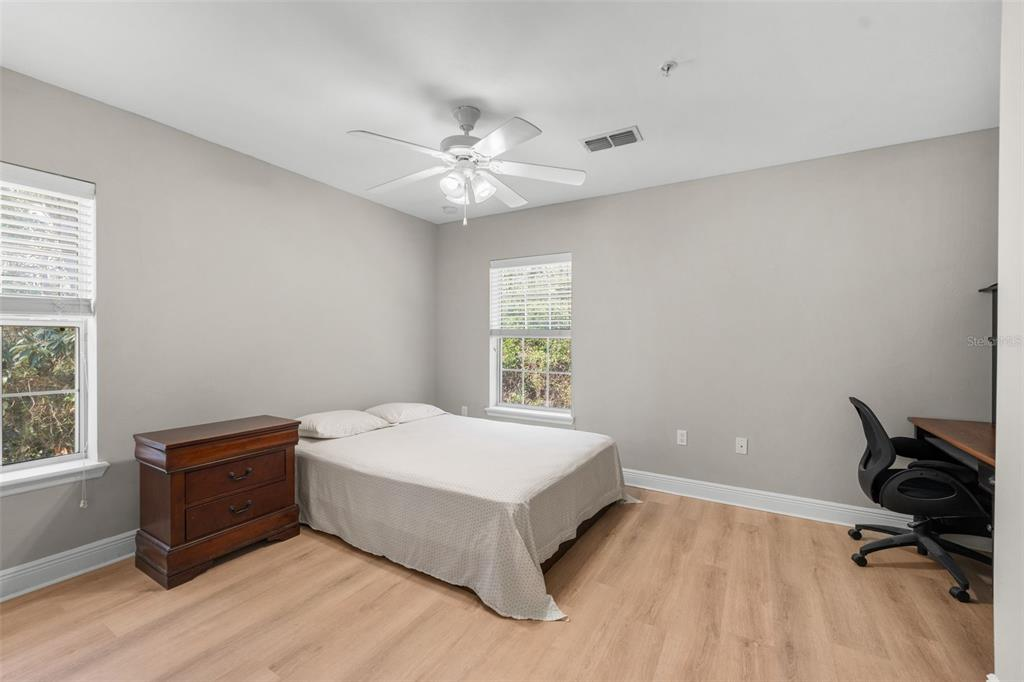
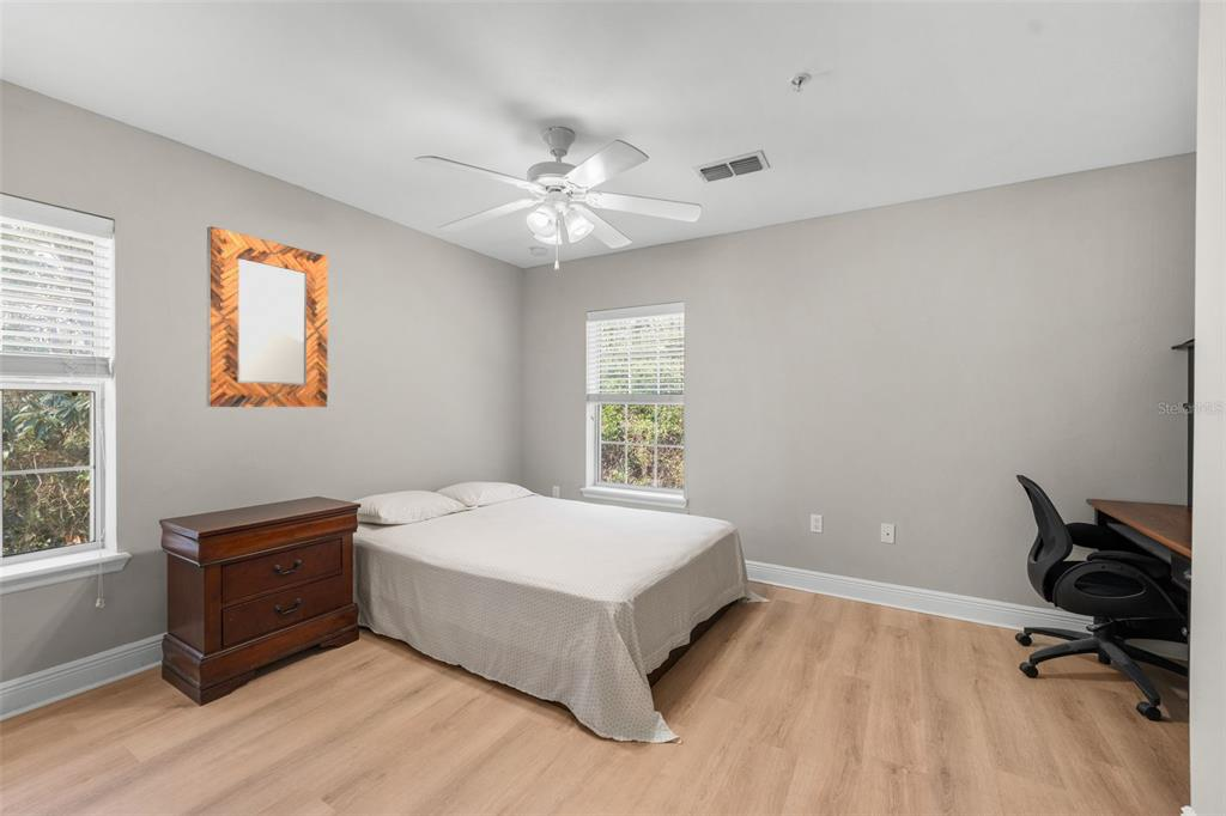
+ home mirror [206,225,329,408]
